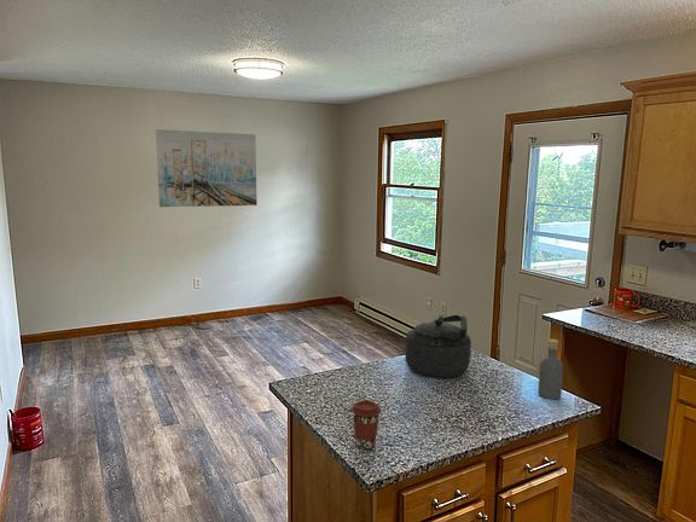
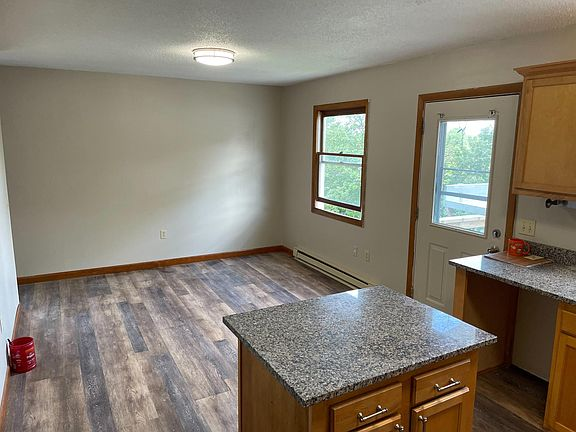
- kettle [404,314,472,379]
- wall art [155,128,257,208]
- coffee cup [350,399,382,451]
- bottle [536,338,564,401]
